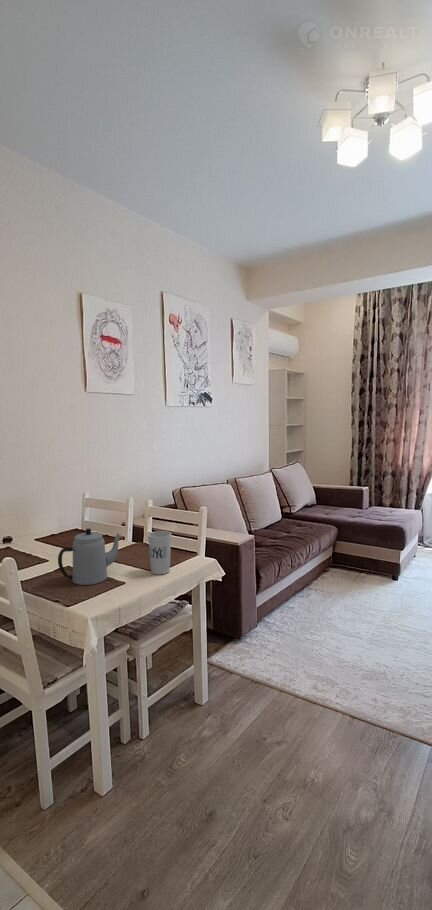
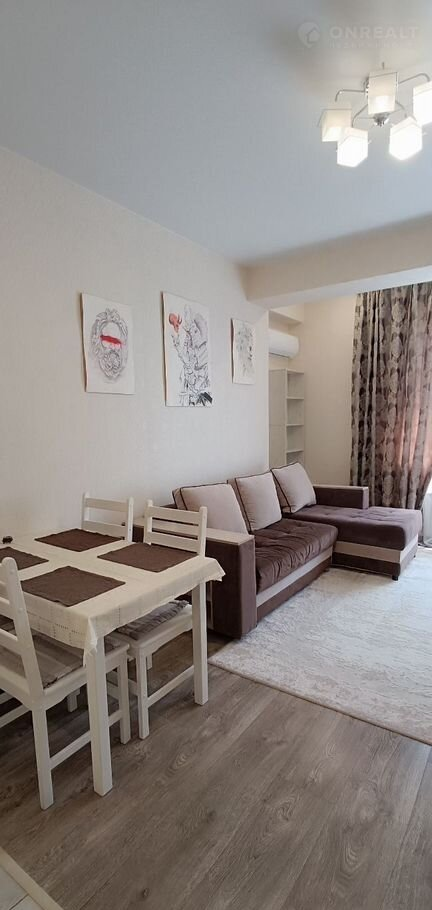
- teapot [57,527,122,586]
- cup [147,530,172,575]
